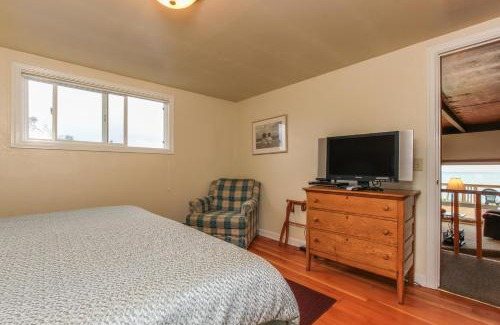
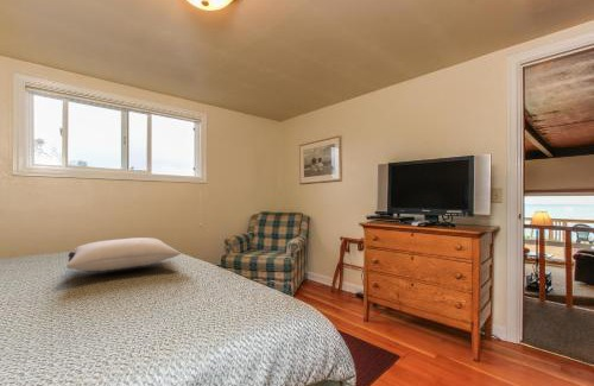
+ pillow [65,236,183,273]
